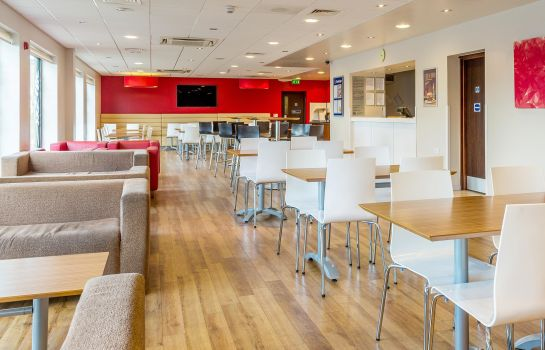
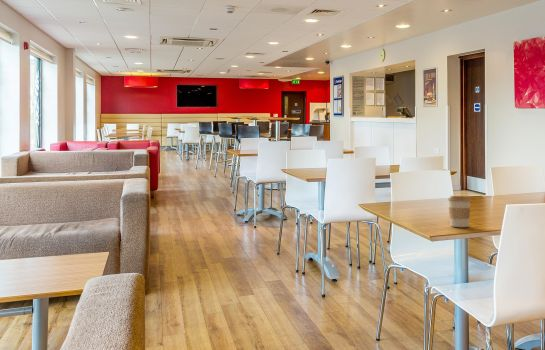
+ coffee cup [447,195,472,228]
